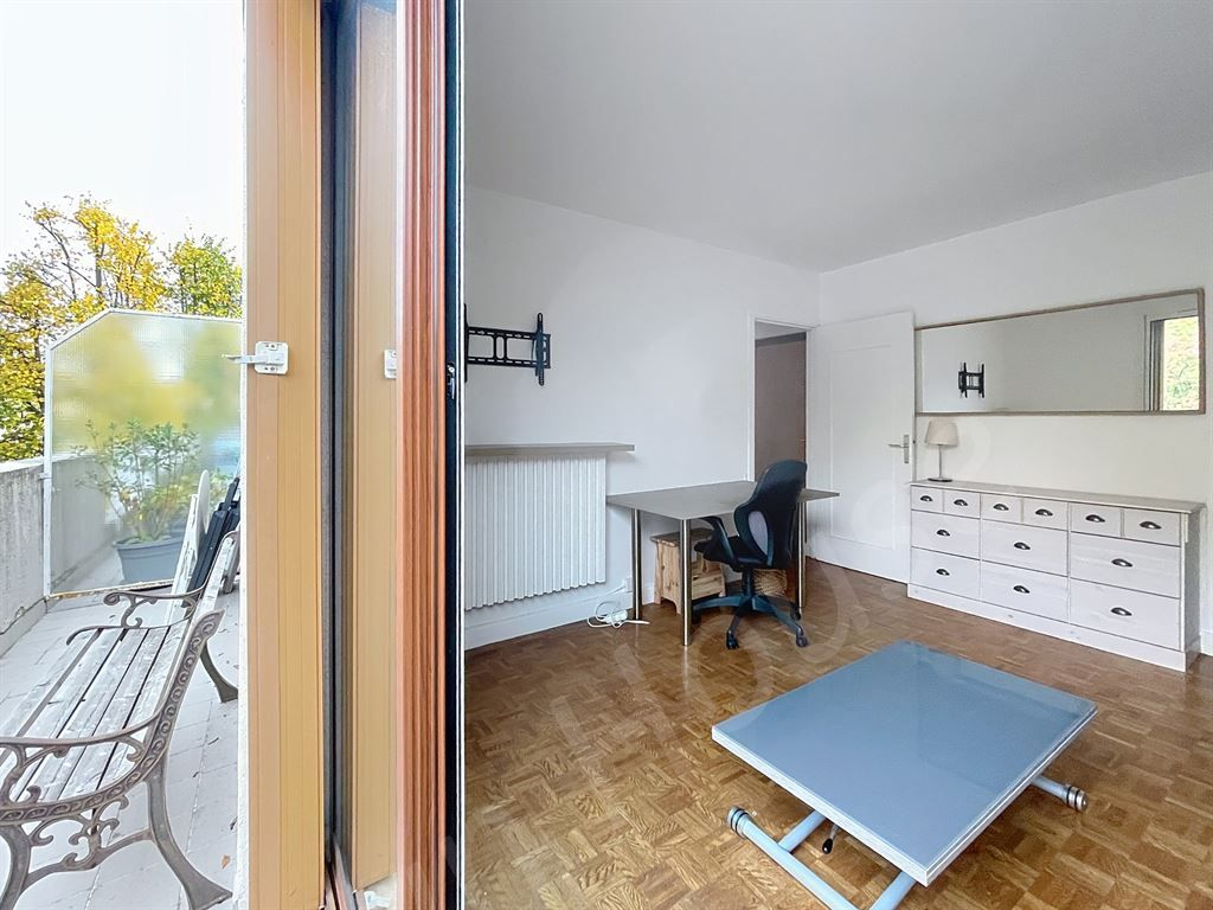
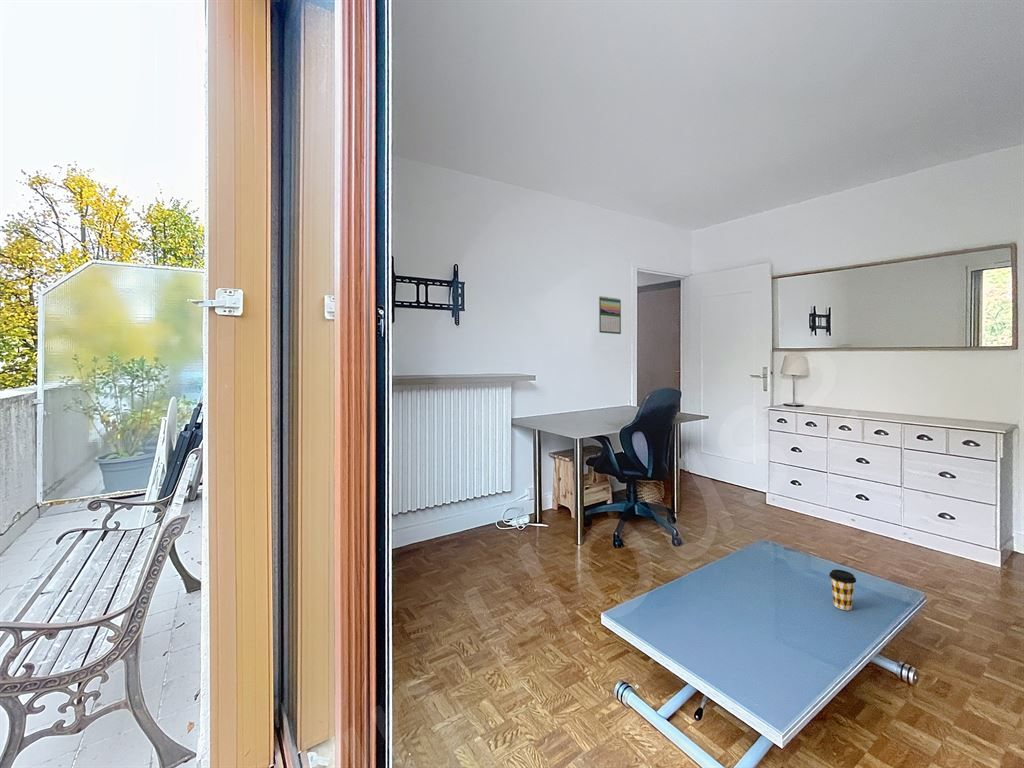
+ calendar [598,295,622,335]
+ coffee cup [828,569,857,611]
